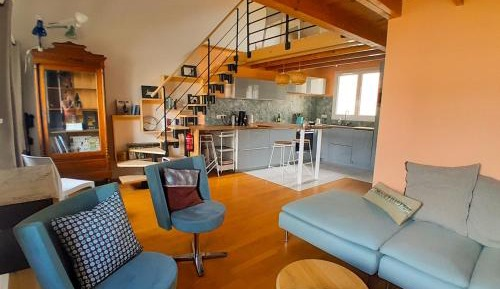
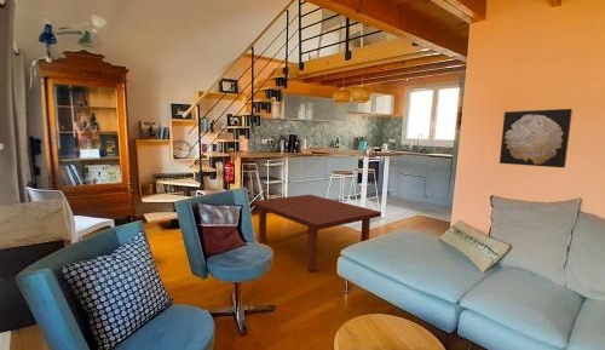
+ wall art [499,108,574,168]
+ coffee table [250,194,382,272]
